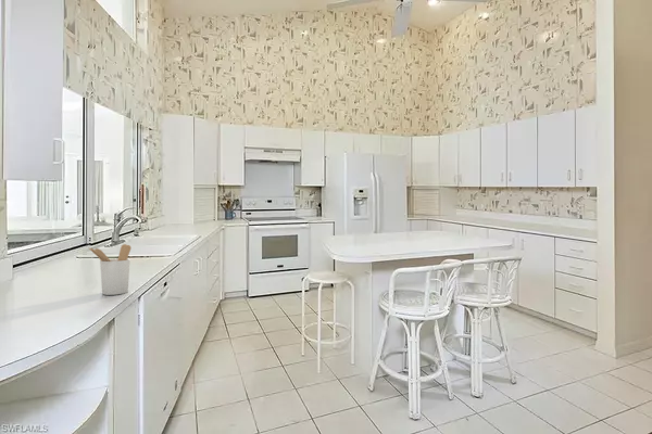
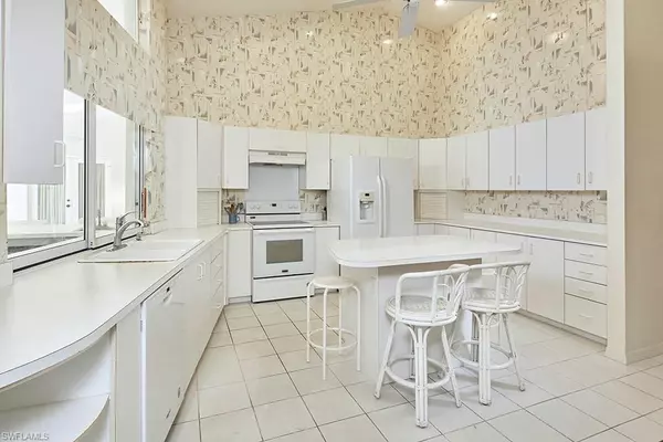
- utensil holder [87,243,133,296]
